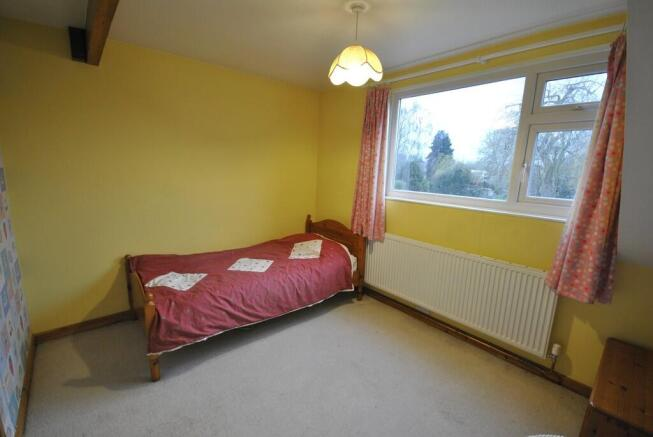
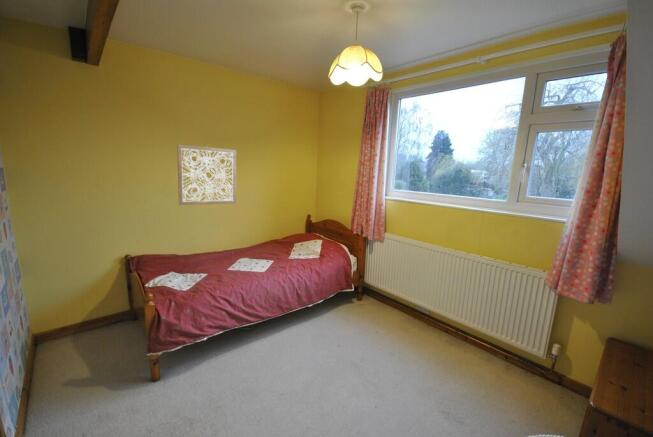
+ wall art [176,144,237,206]
